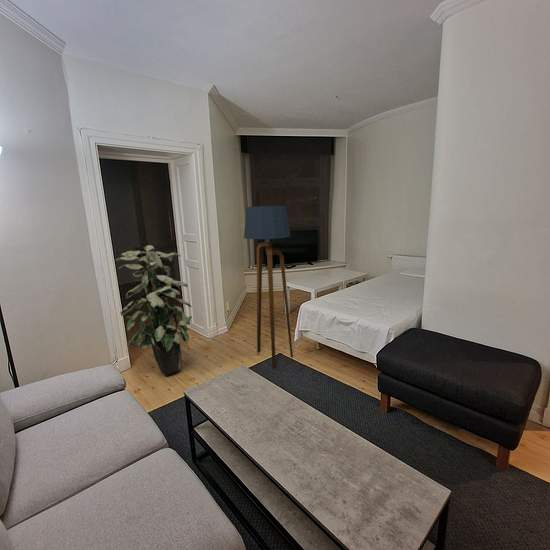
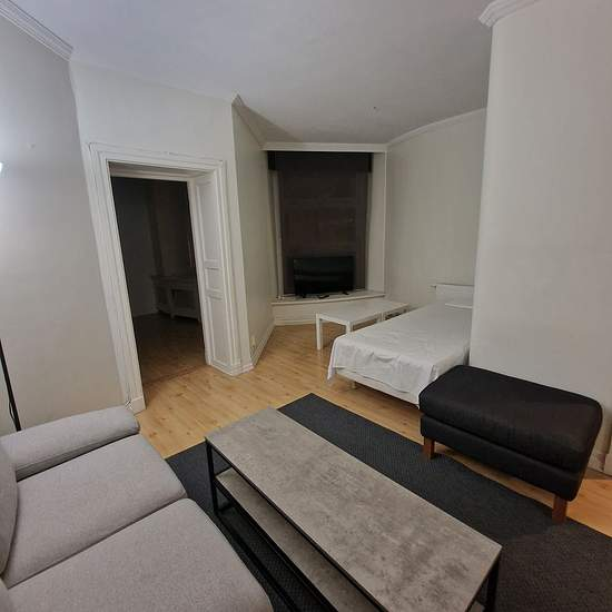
- indoor plant [114,244,193,377]
- floor lamp [243,205,294,369]
